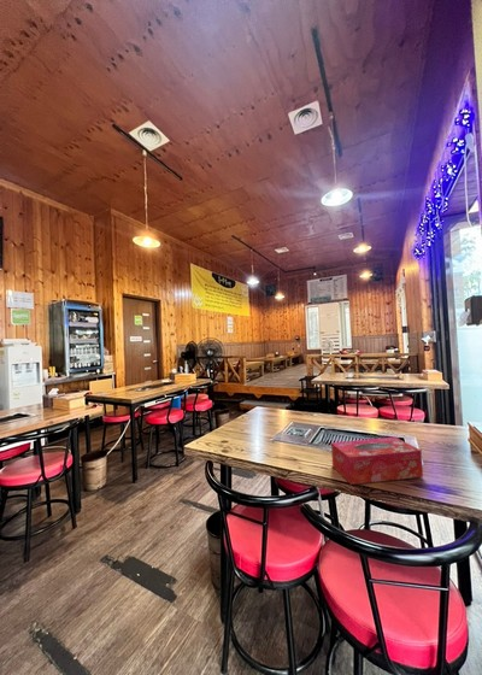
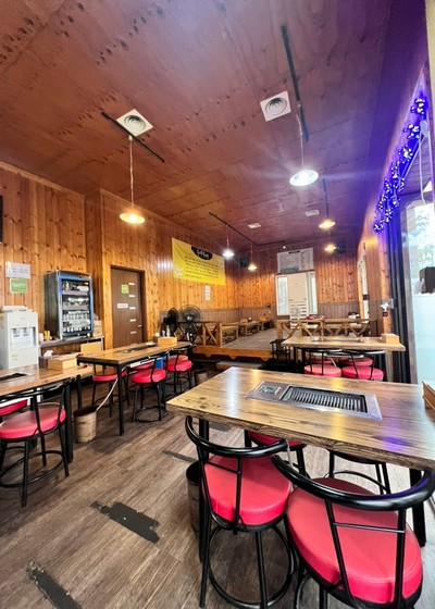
- tissue box [330,436,424,486]
